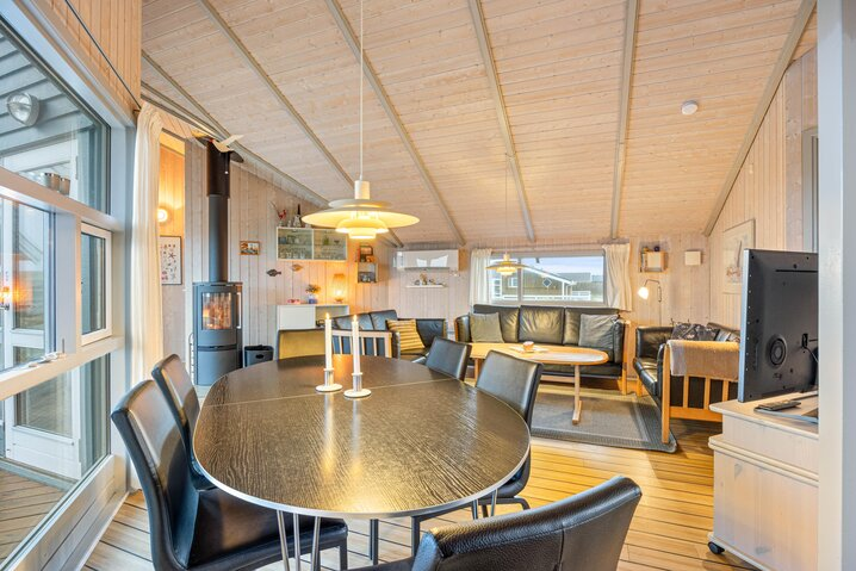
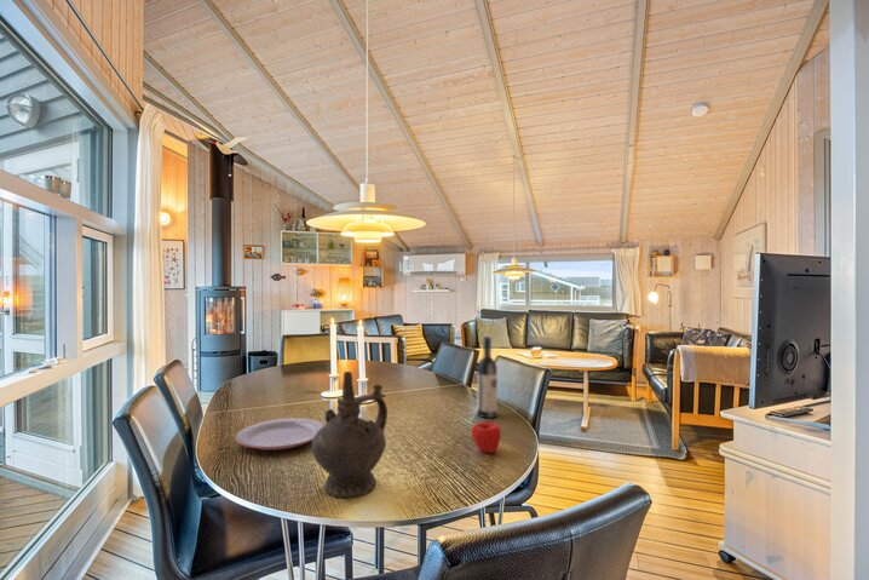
+ plate [234,417,326,450]
+ wine bottle [476,335,499,419]
+ apple [471,421,502,454]
+ ceremonial vessel [311,371,389,499]
